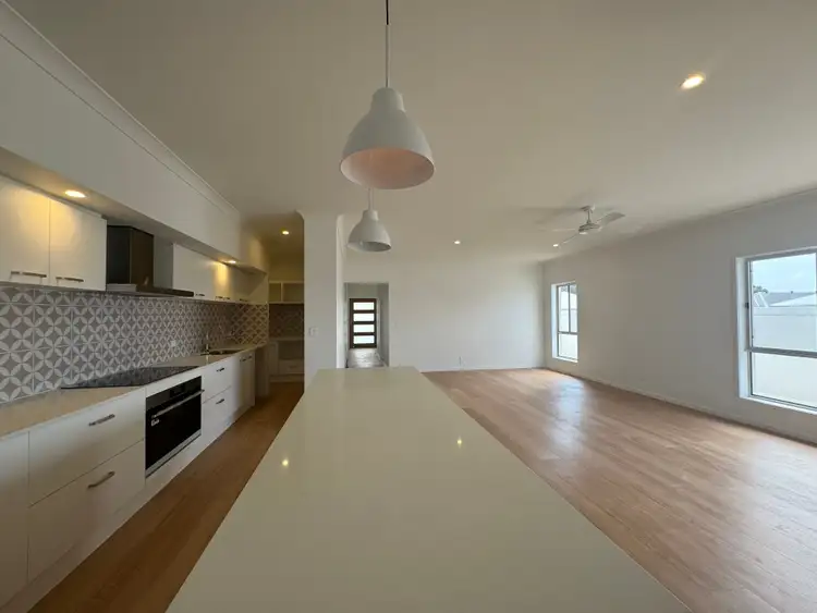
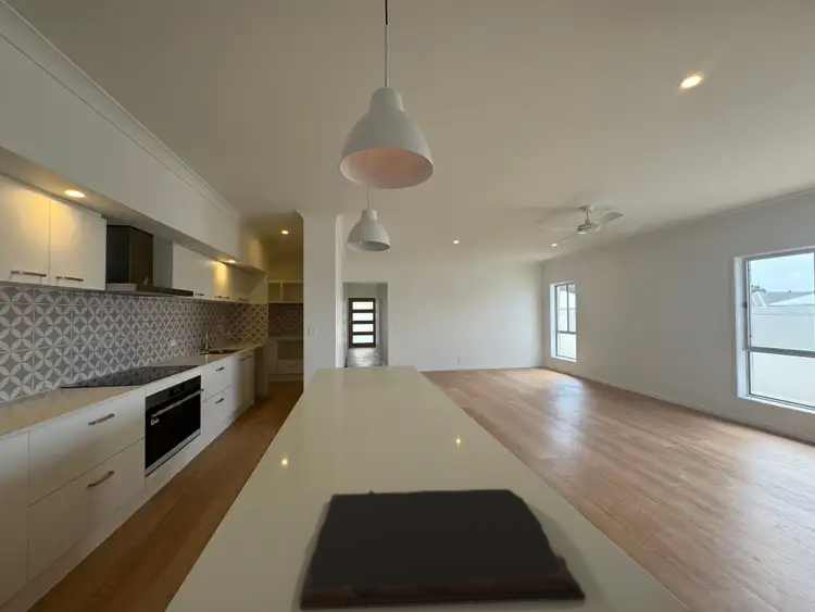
+ cutting board [298,488,587,611]
